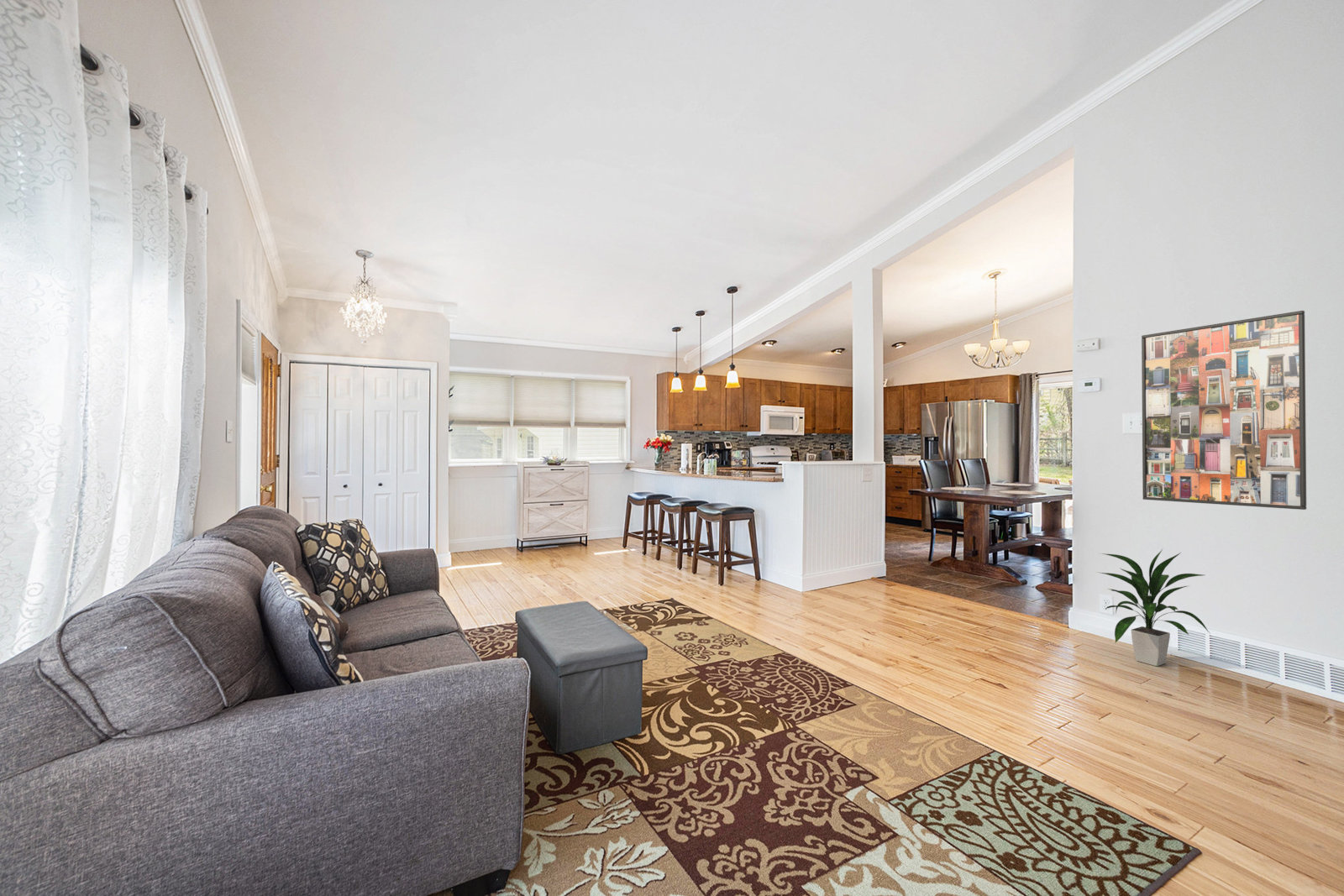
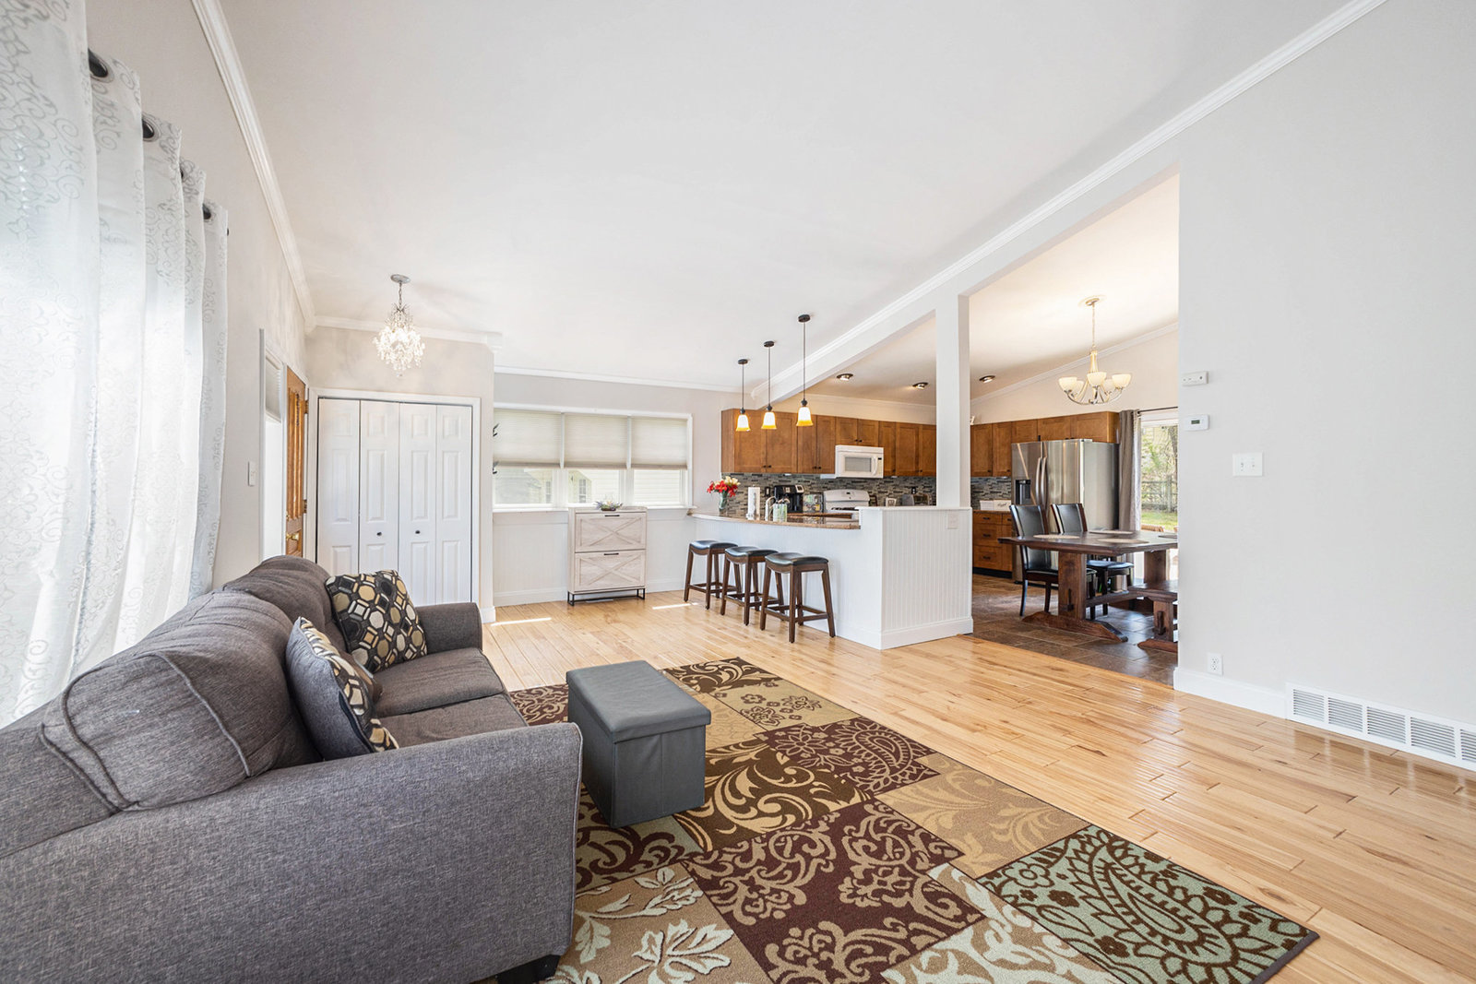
- indoor plant [1096,548,1212,667]
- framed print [1141,310,1307,511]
